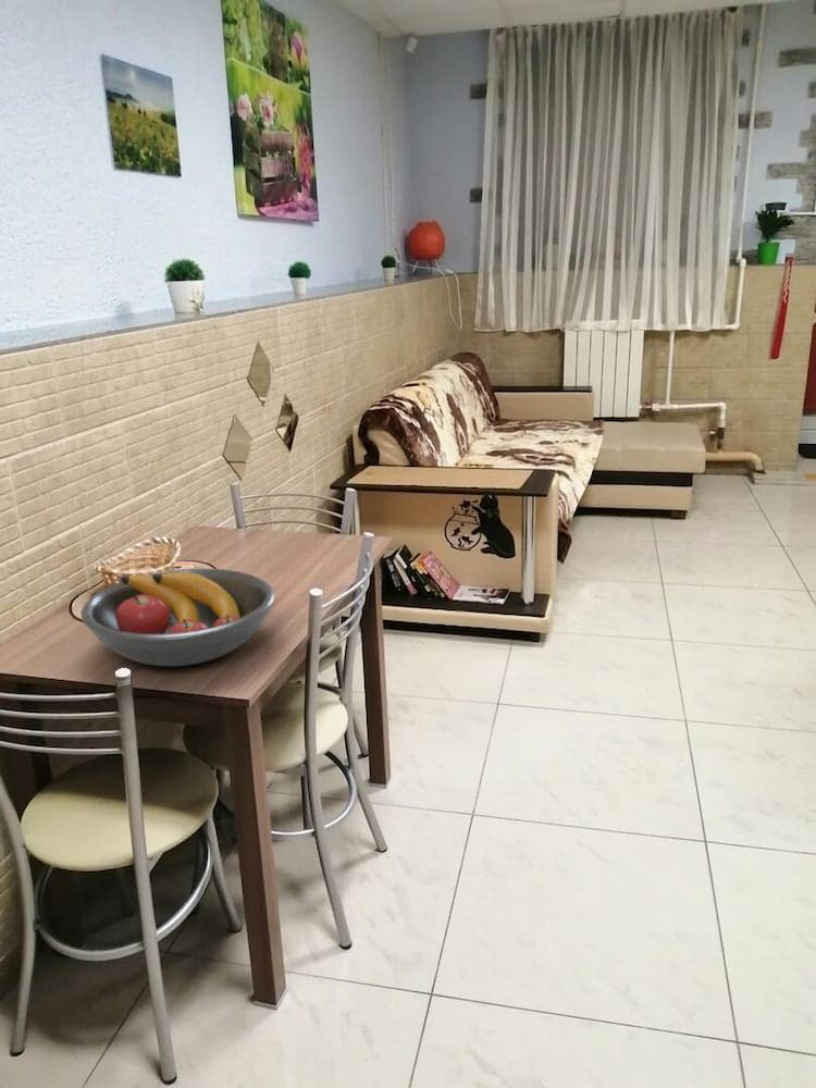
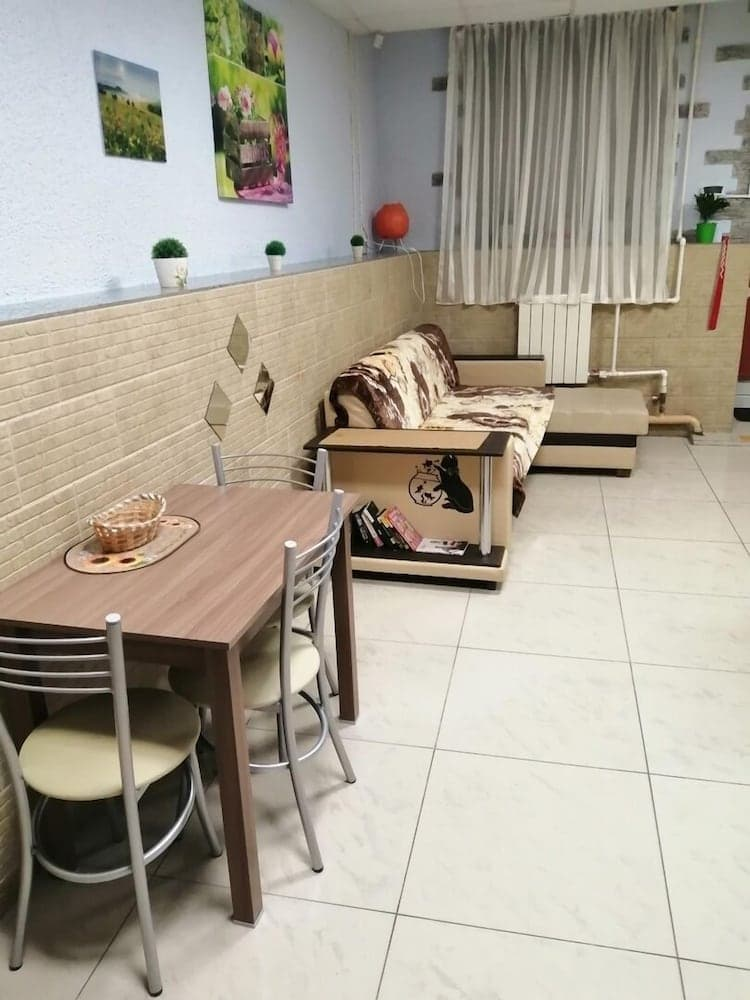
- fruit bowl [79,567,276,667]
